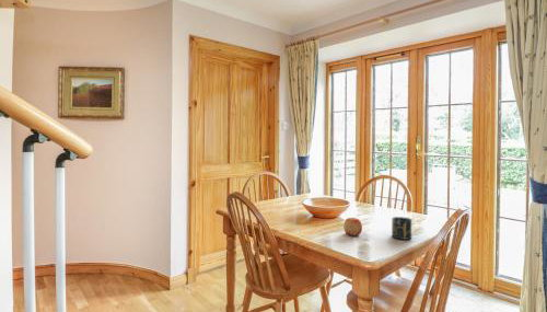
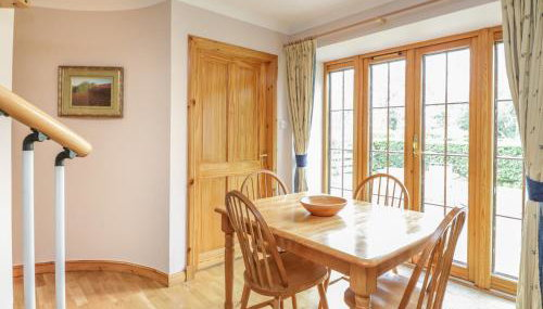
- cup [391,216,412,241]
- apple [342,217,363,236]
